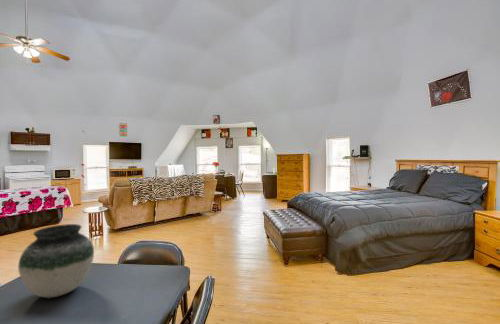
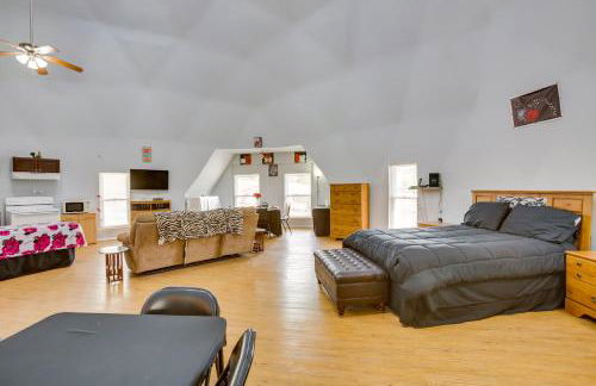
- vase [17,223,95,299]
